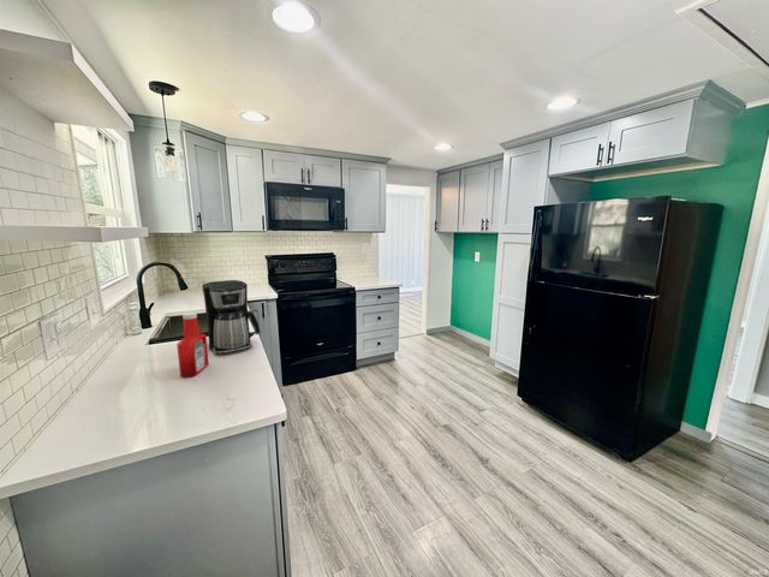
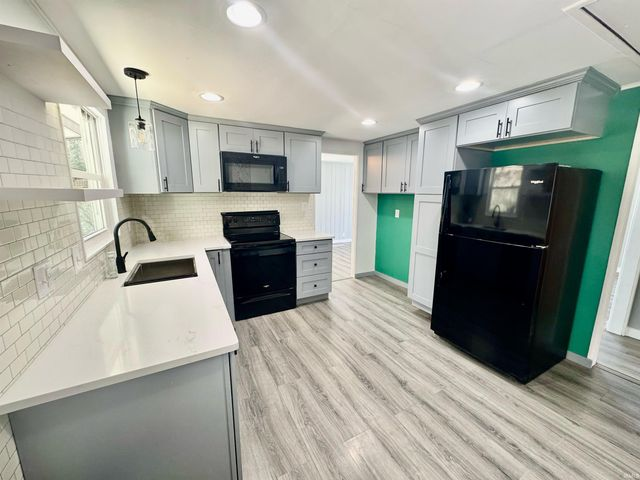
- soap bottle [175,311,210,379]
- coffee maker [201,279,261,356]
